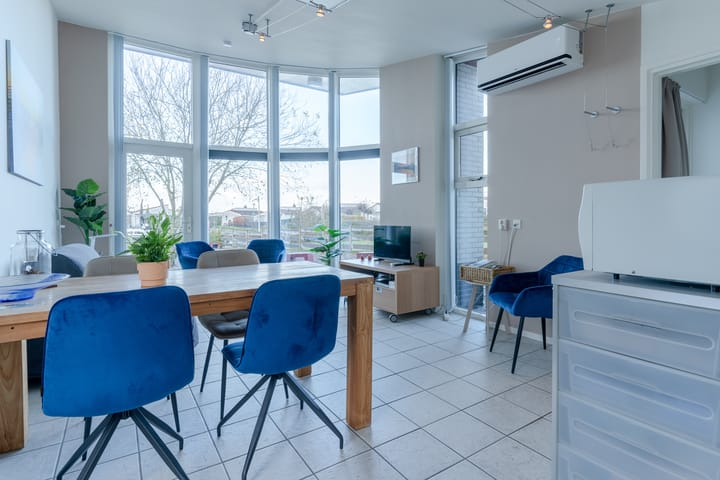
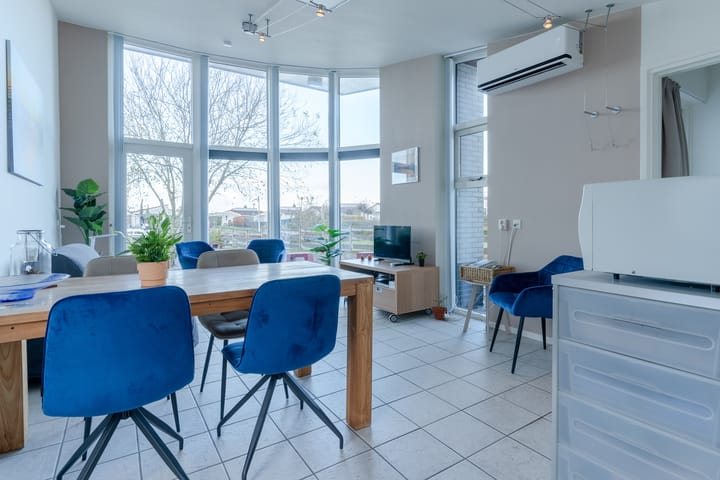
+ potted plant [430,293,449,321]
